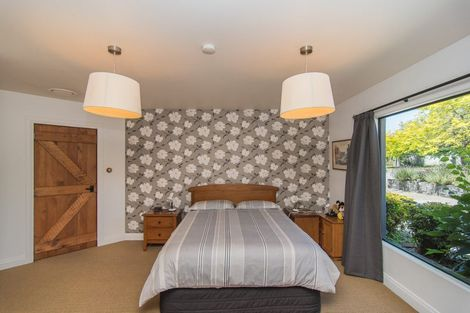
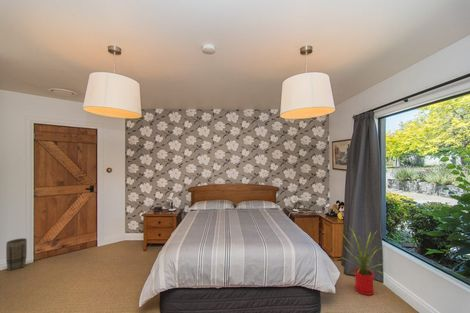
+ basket [5,237,28,272]
+ house plant [340,227,391,296]
